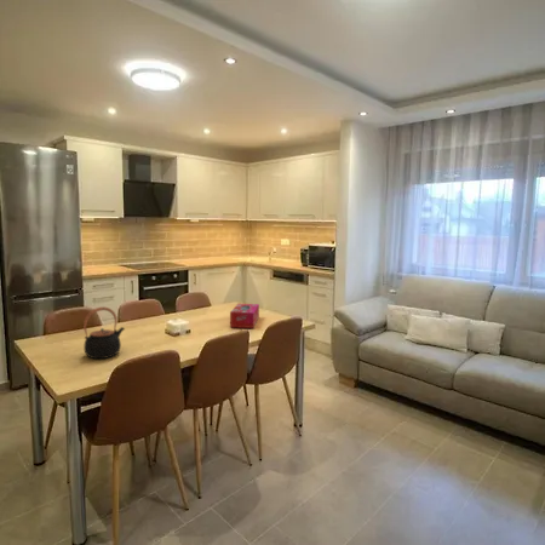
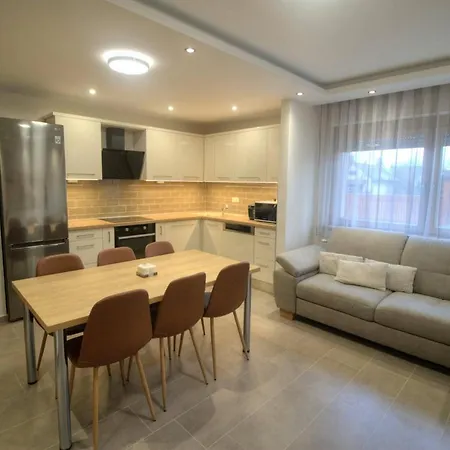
- tissue box [229,303,260,329]
- teapot [82,305,126,360]
